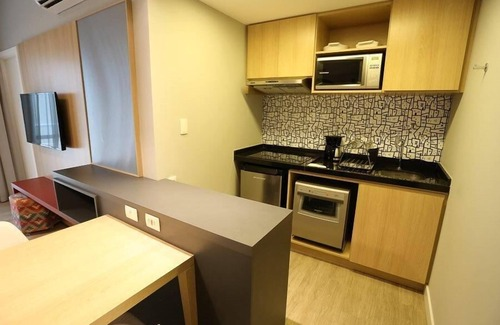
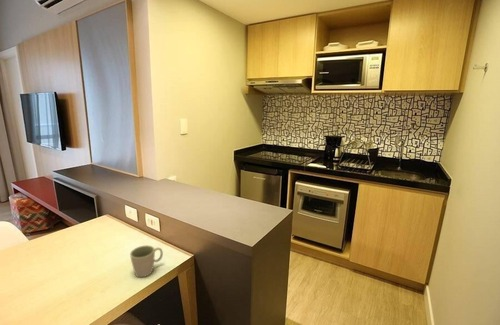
+ mug [129,244,164,278]
